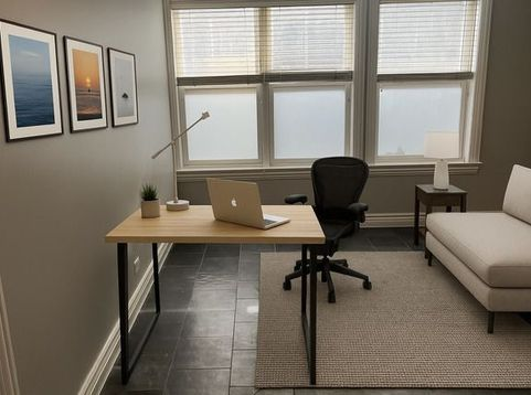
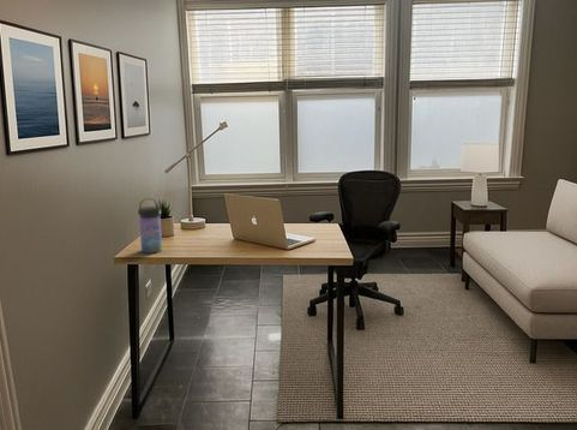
+ water bottle [137,197,163,253]
